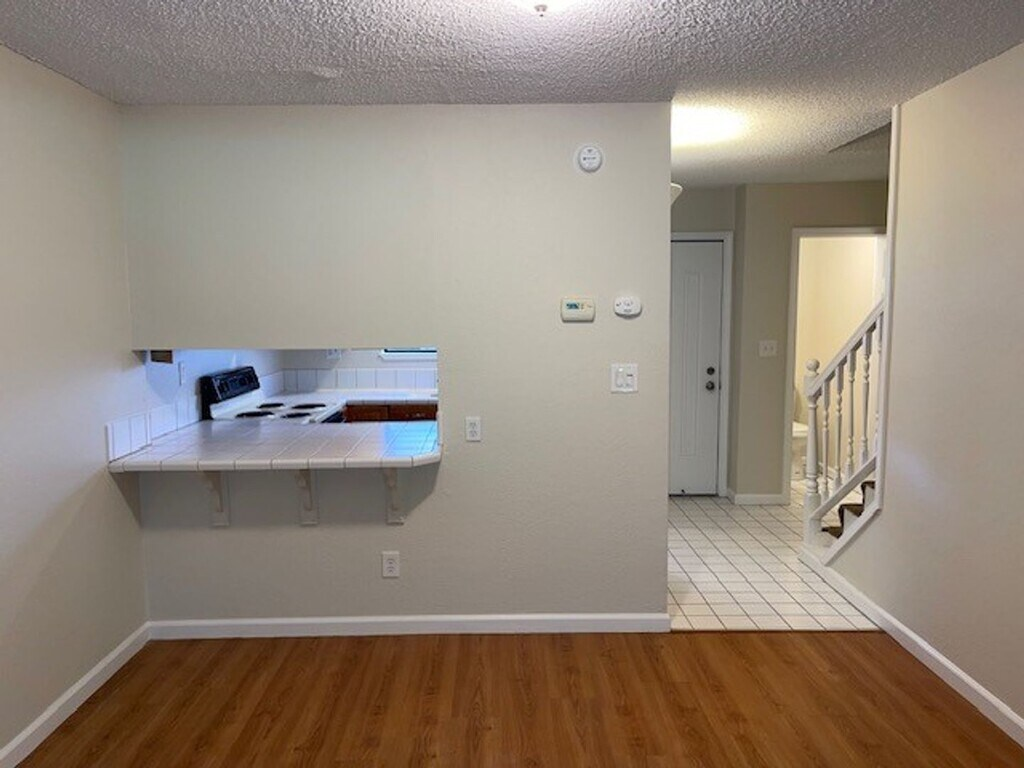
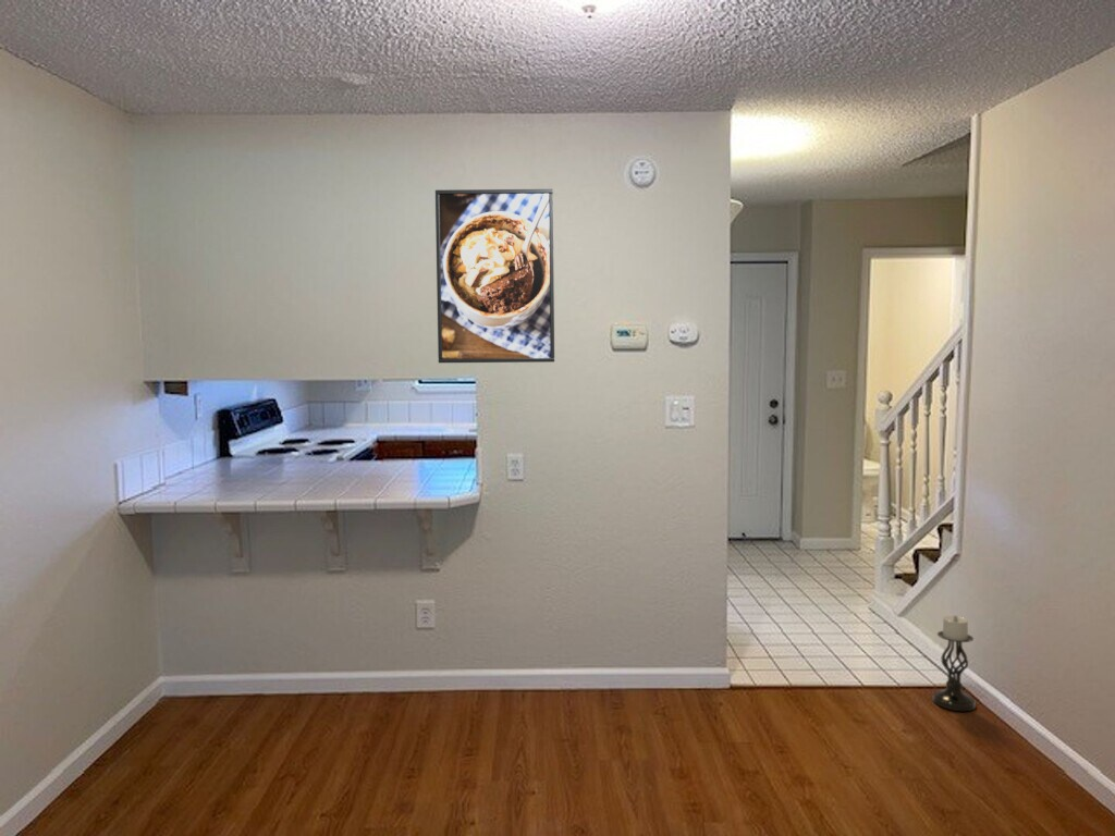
+ candle holder [931,614,977,712]
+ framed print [434,188,555,364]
